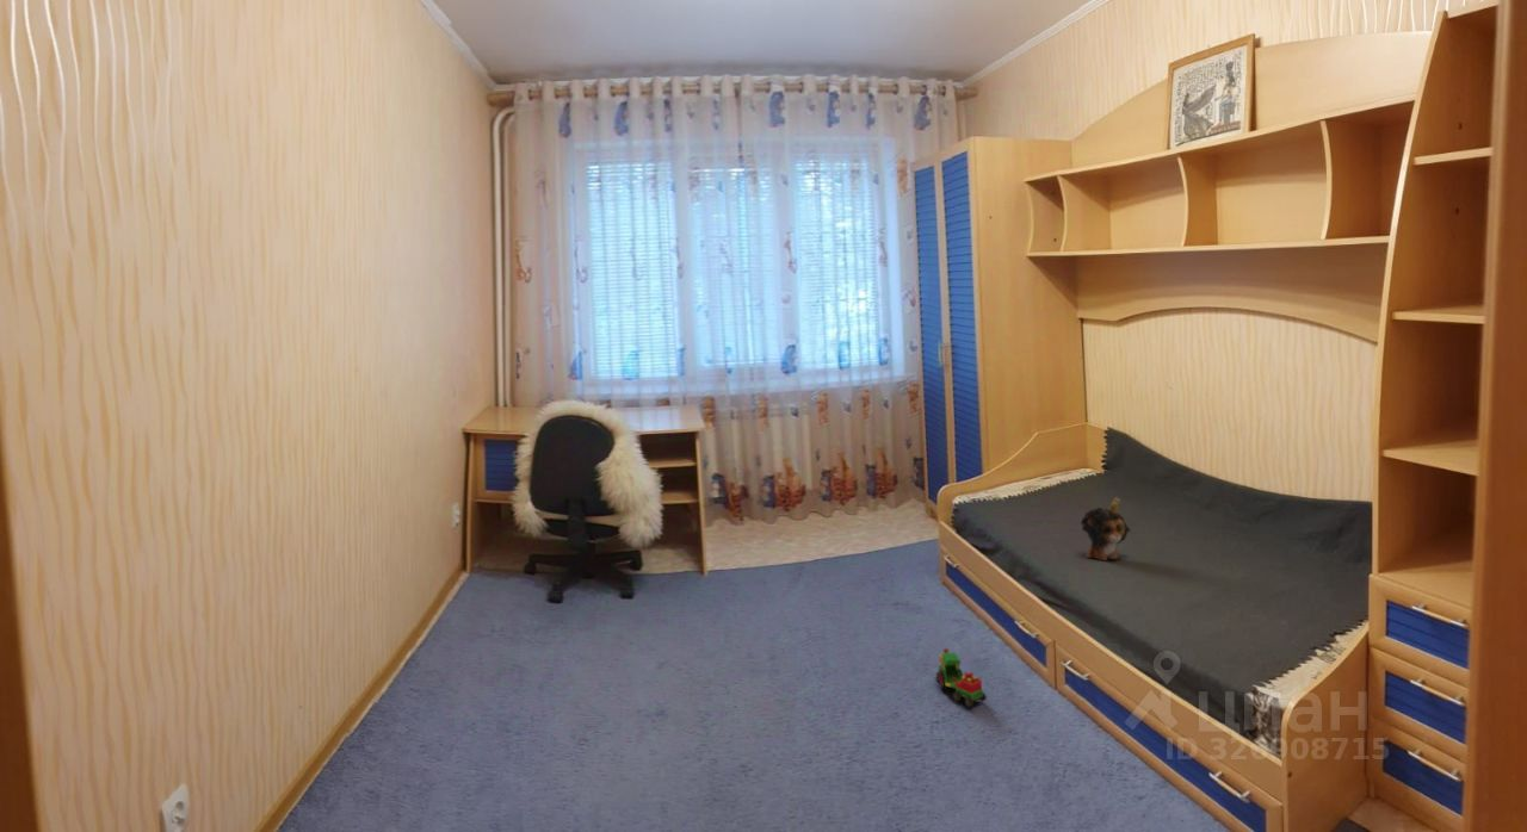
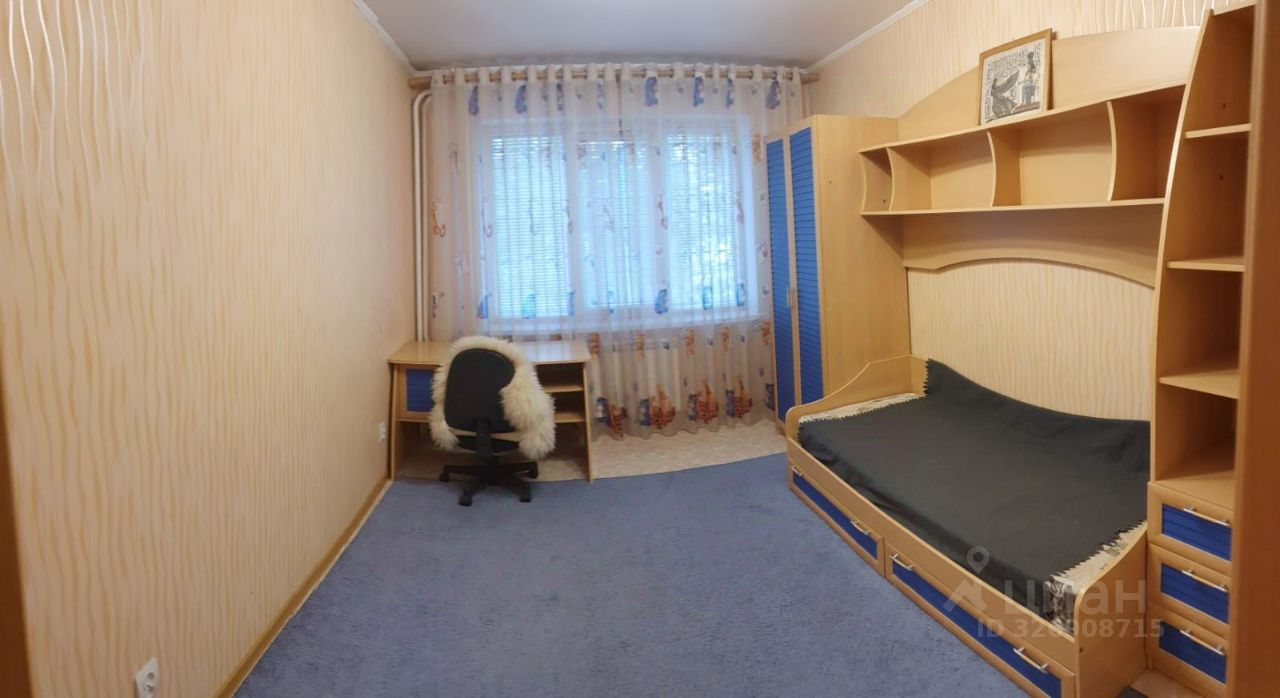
- plush toy [1080,497,1132,561]
- toy train [935,646,988,708]
